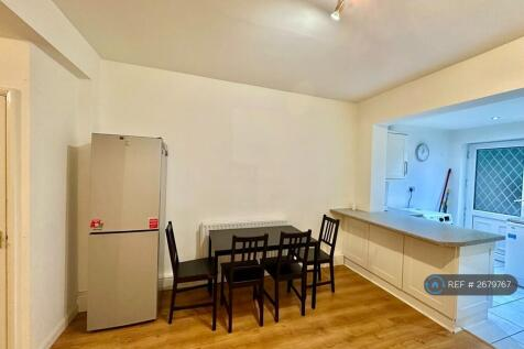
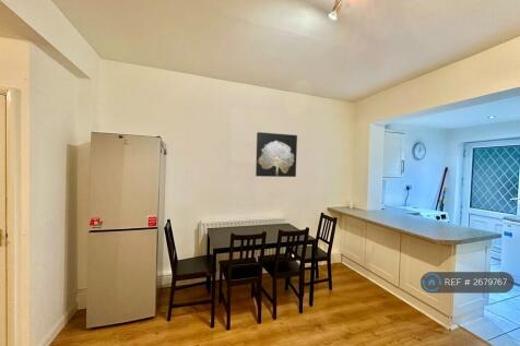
+ wall art [255,131,298,178]
